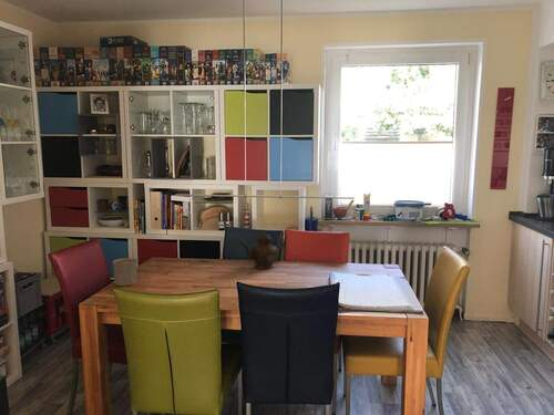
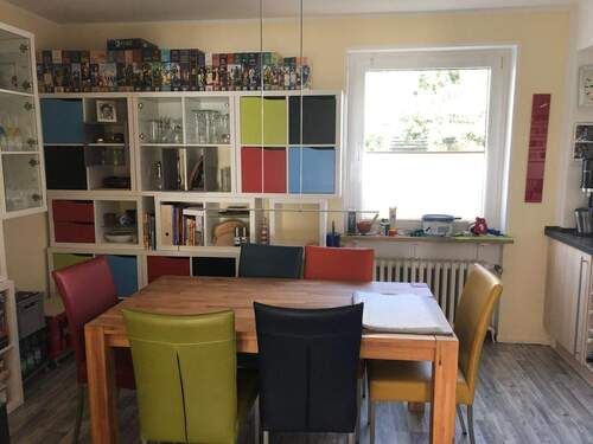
- cup [112,257,138,287]
- teapot [238,231,286,270]
